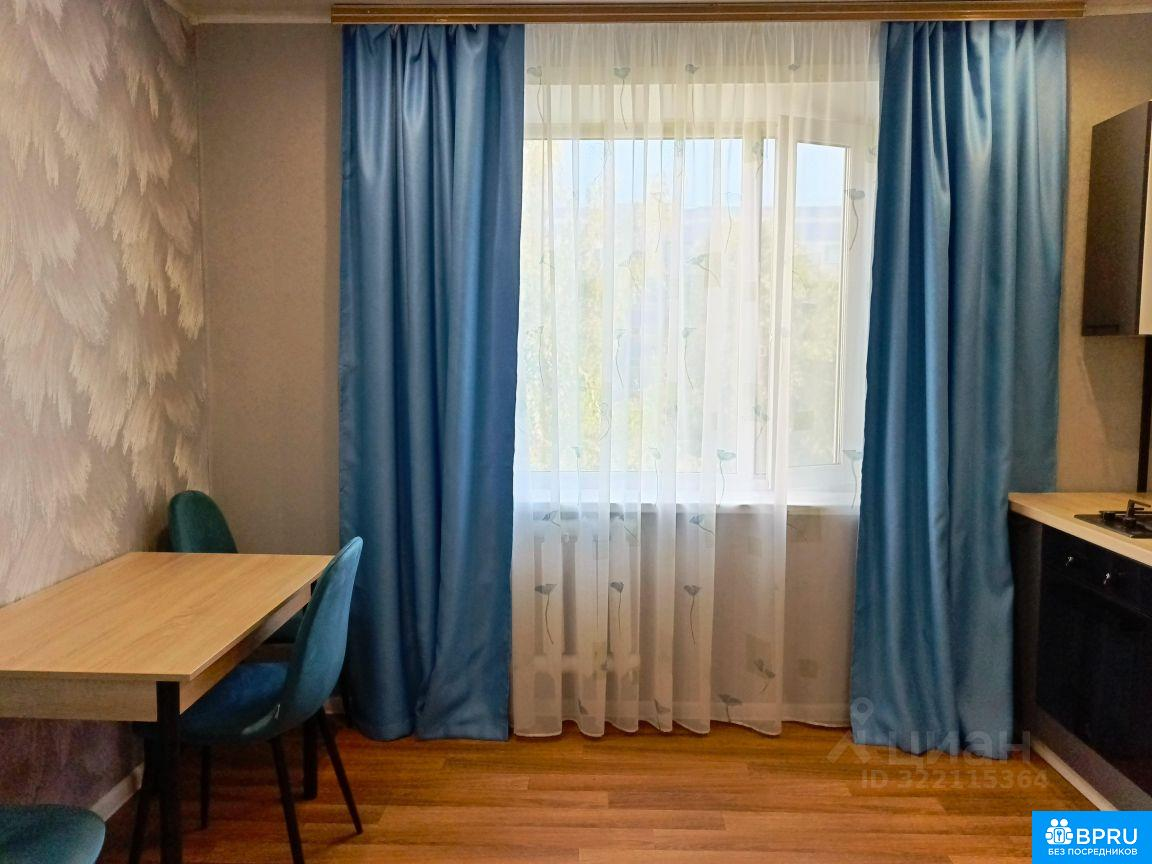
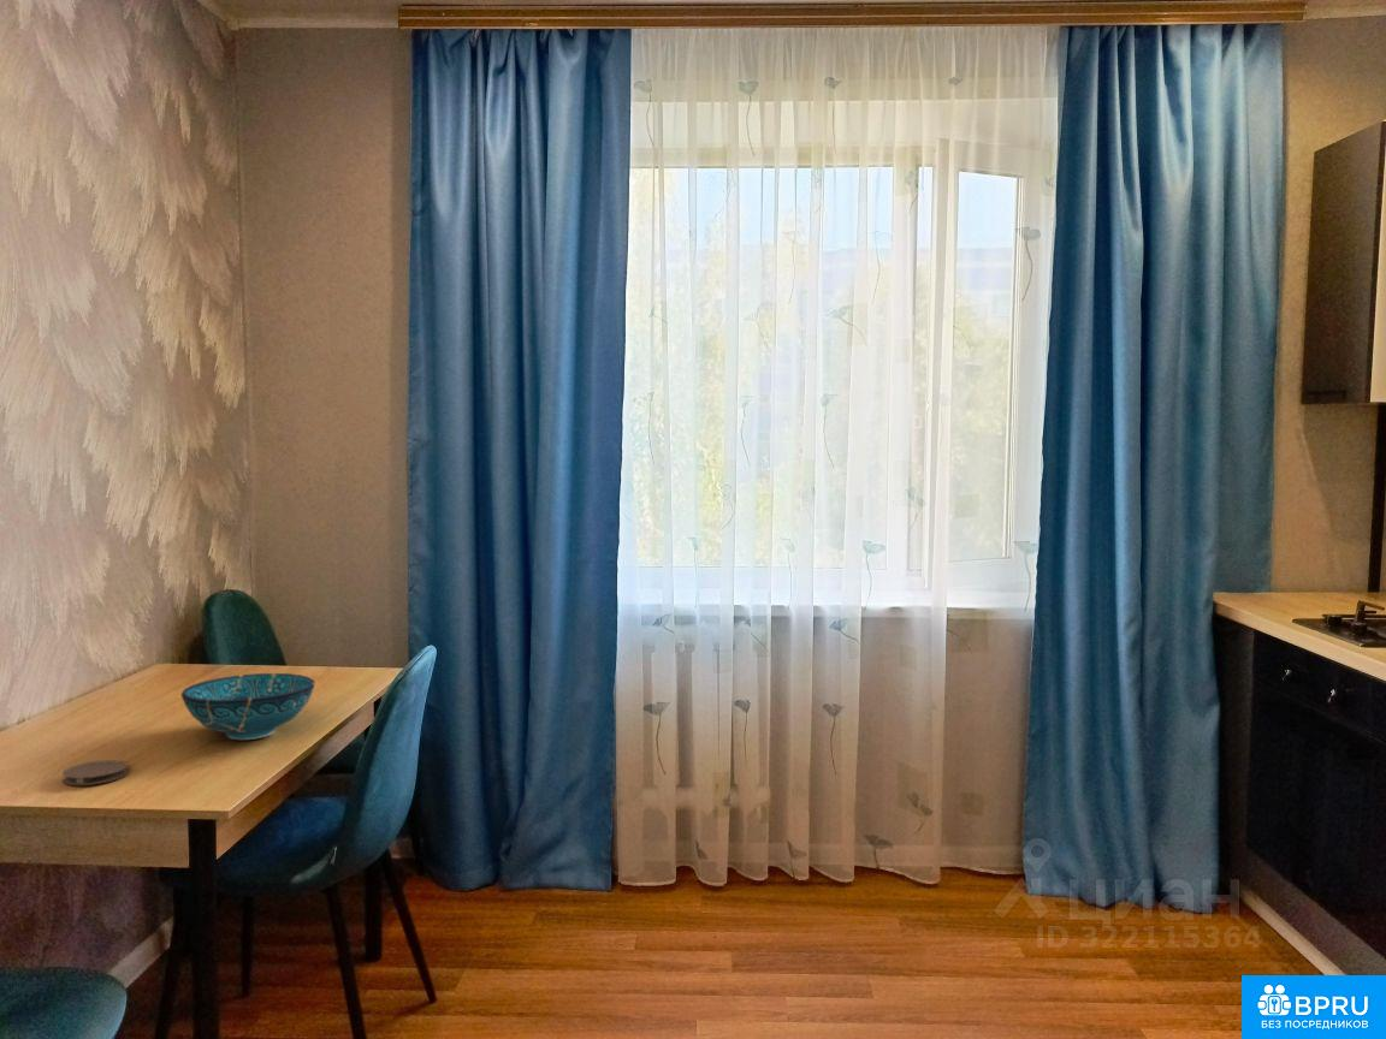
+ decorative bowl [180,672,316,741]
+ coaster [61,759,129,786]
